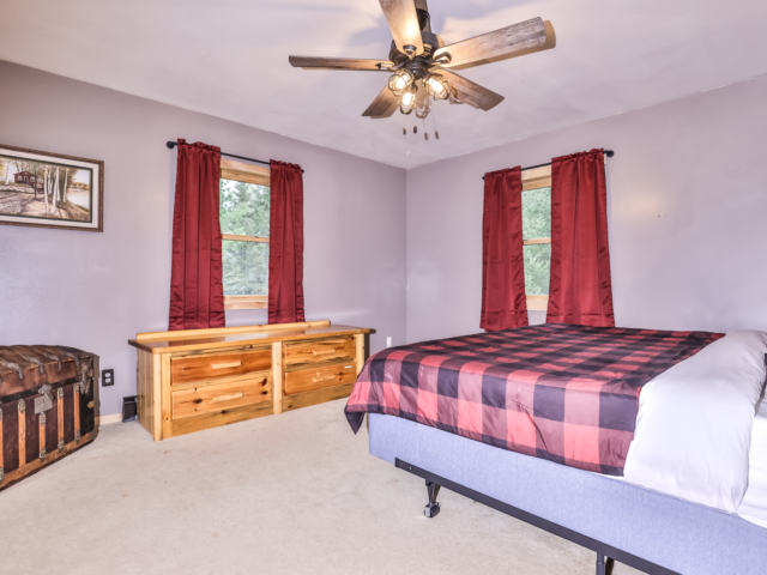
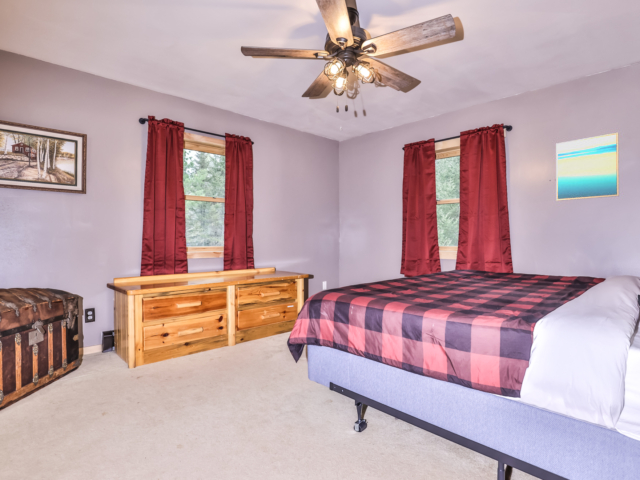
+ wall art [555,132,620,202]
